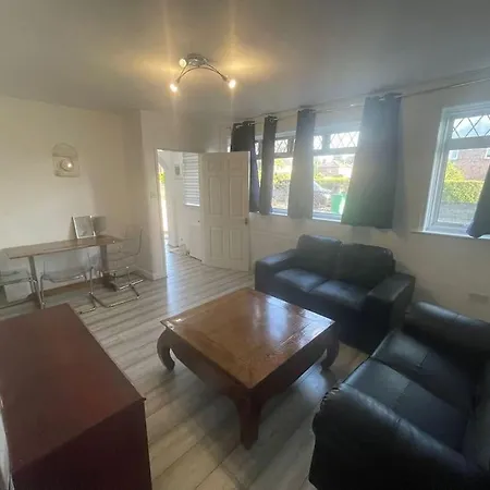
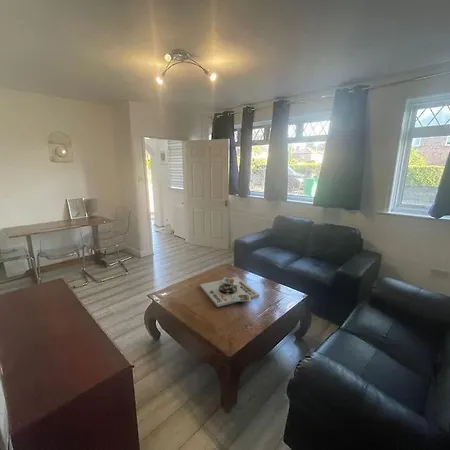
+ board game [199,276,260,308]
